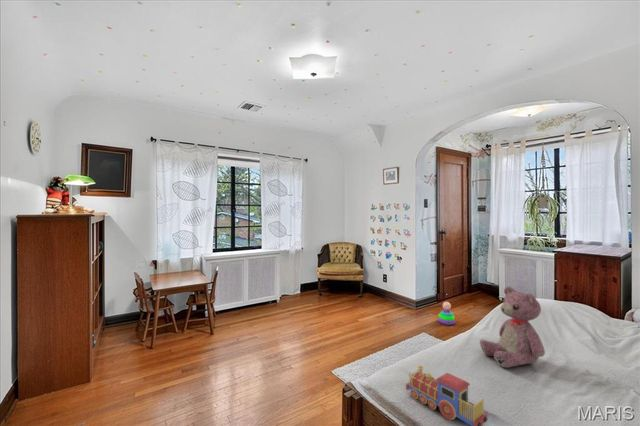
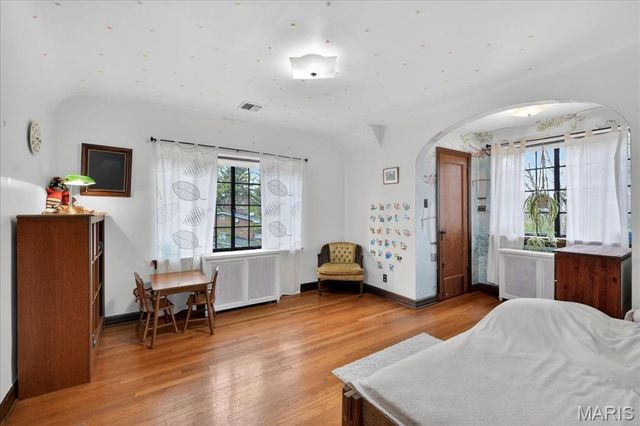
- stacking toy [437,300,456,326]
- toy train [405,364,488,426]
- teddy bear [479,286,546,369]
